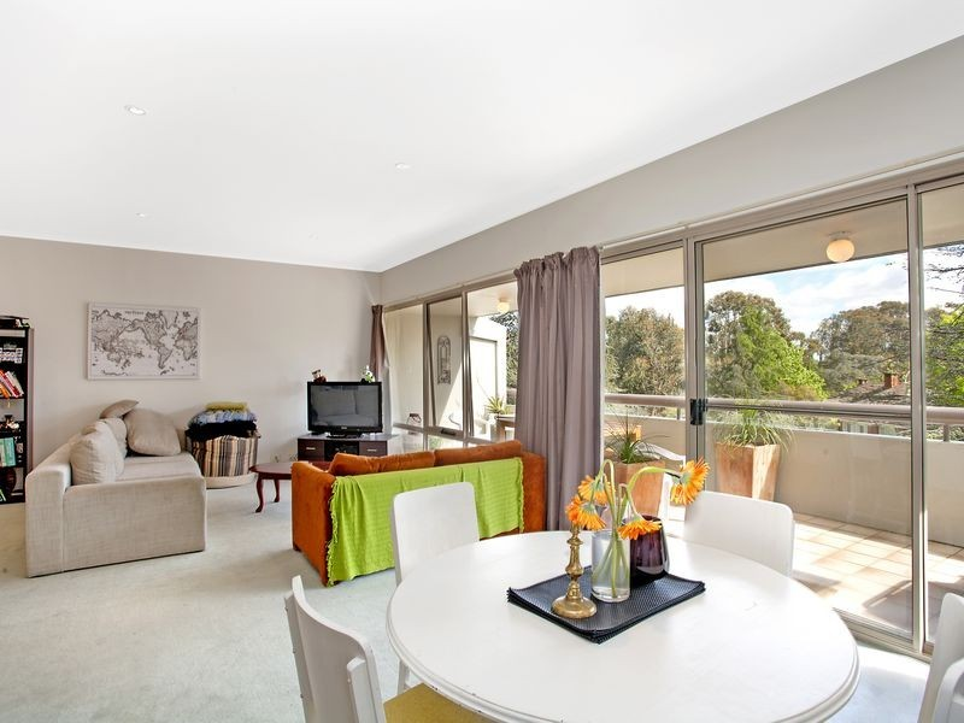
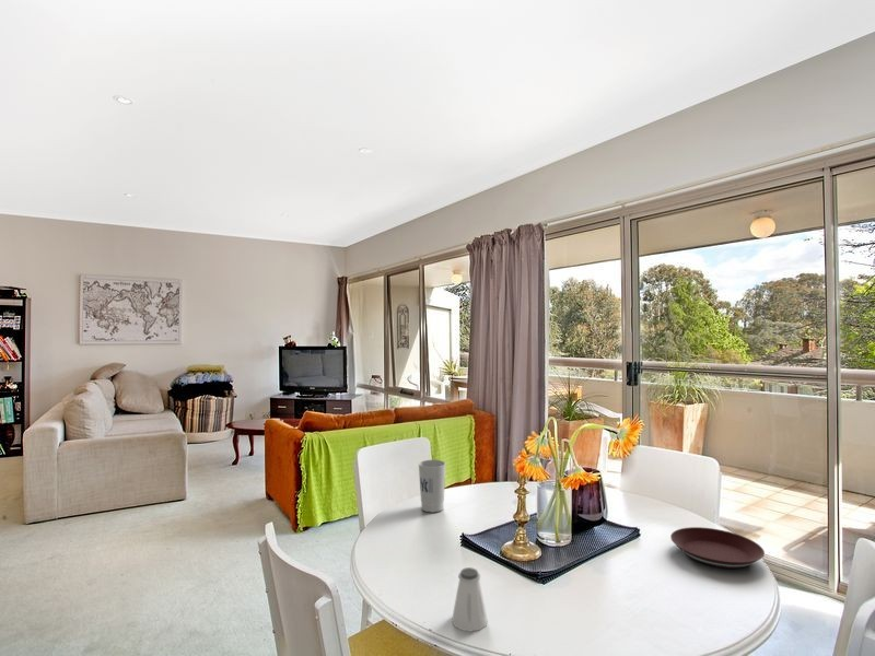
+ cup [418,459,447,513]
+ plate [669,526,766,570]
+ saltshaker [451,566,489,633]
